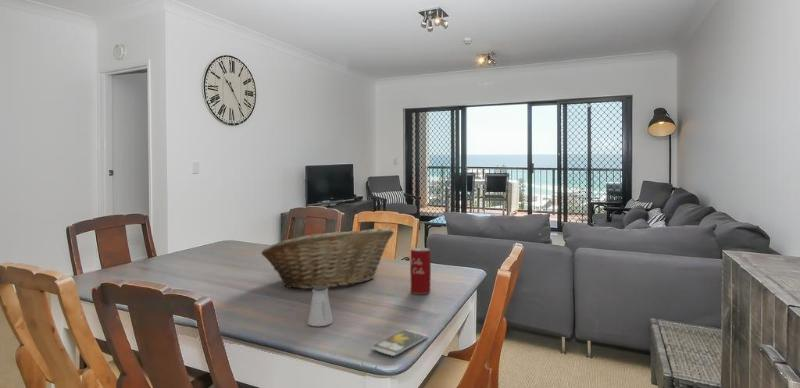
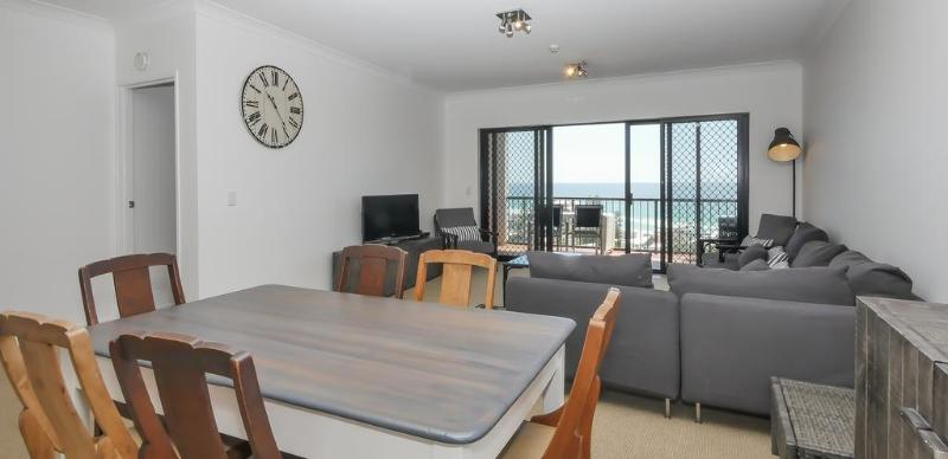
- saltshaker [307,286,334,327]
- smartphone [370,329,429,357]
- beverage can [409,247,432,295]
- fruit basket [260,227,395,290]
